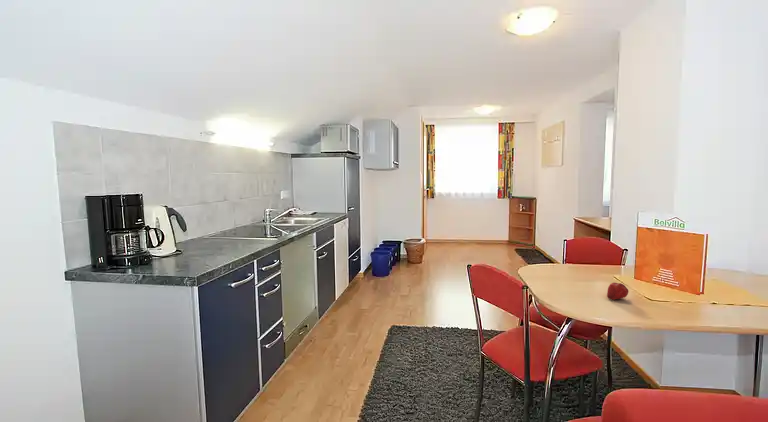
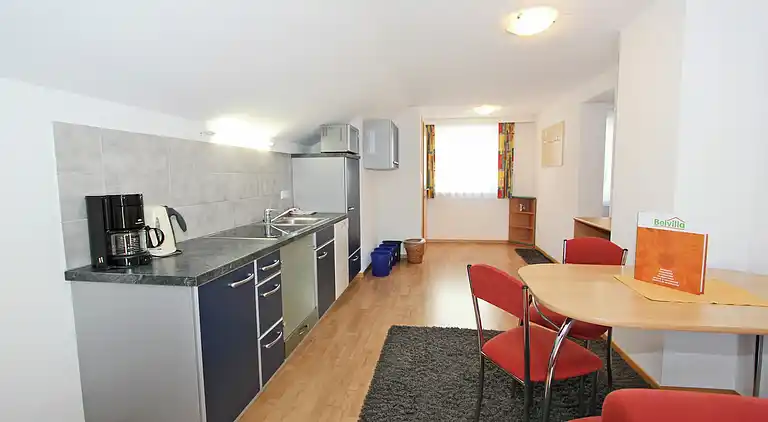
- fruit [606,282,630,300]
